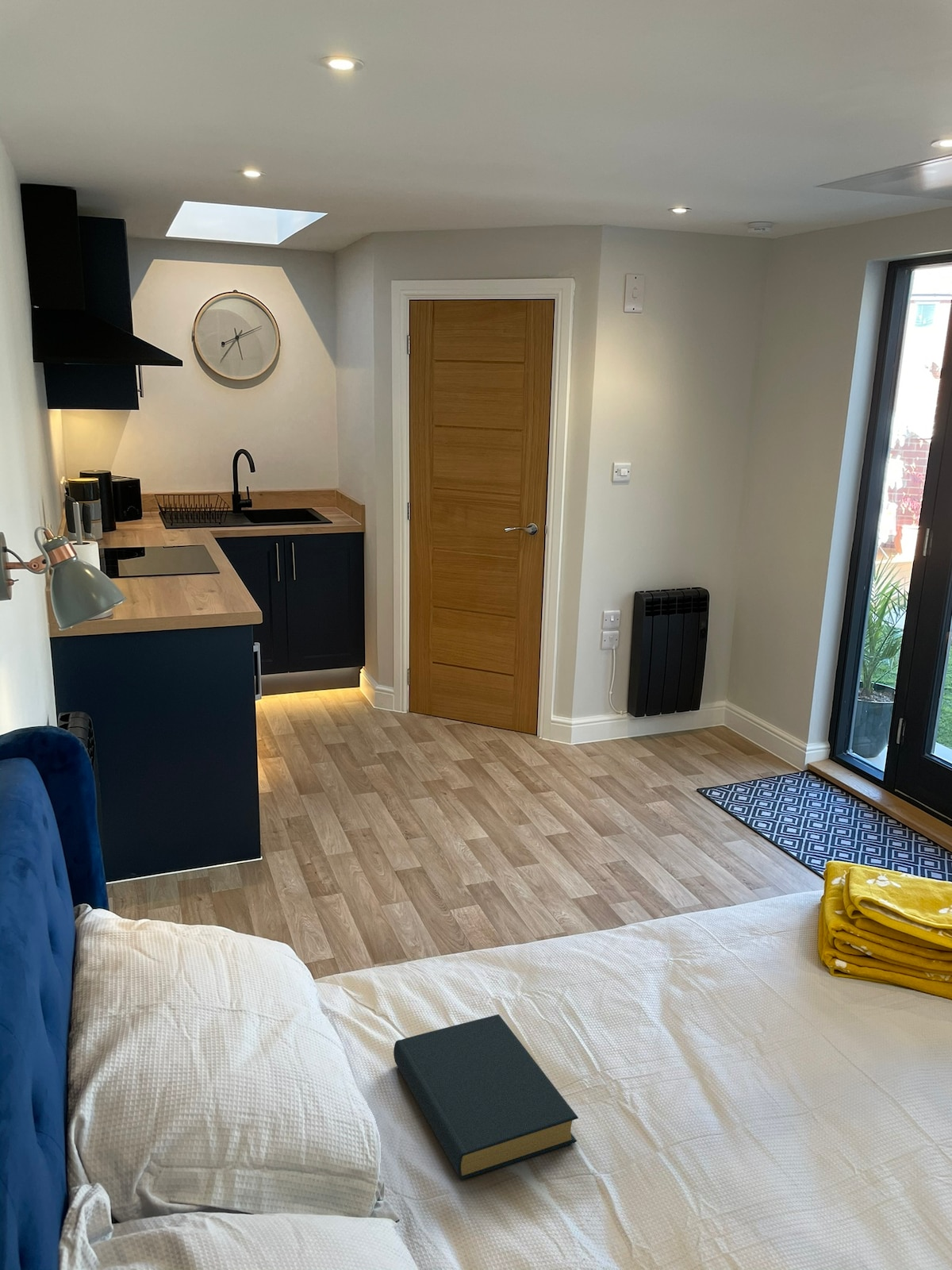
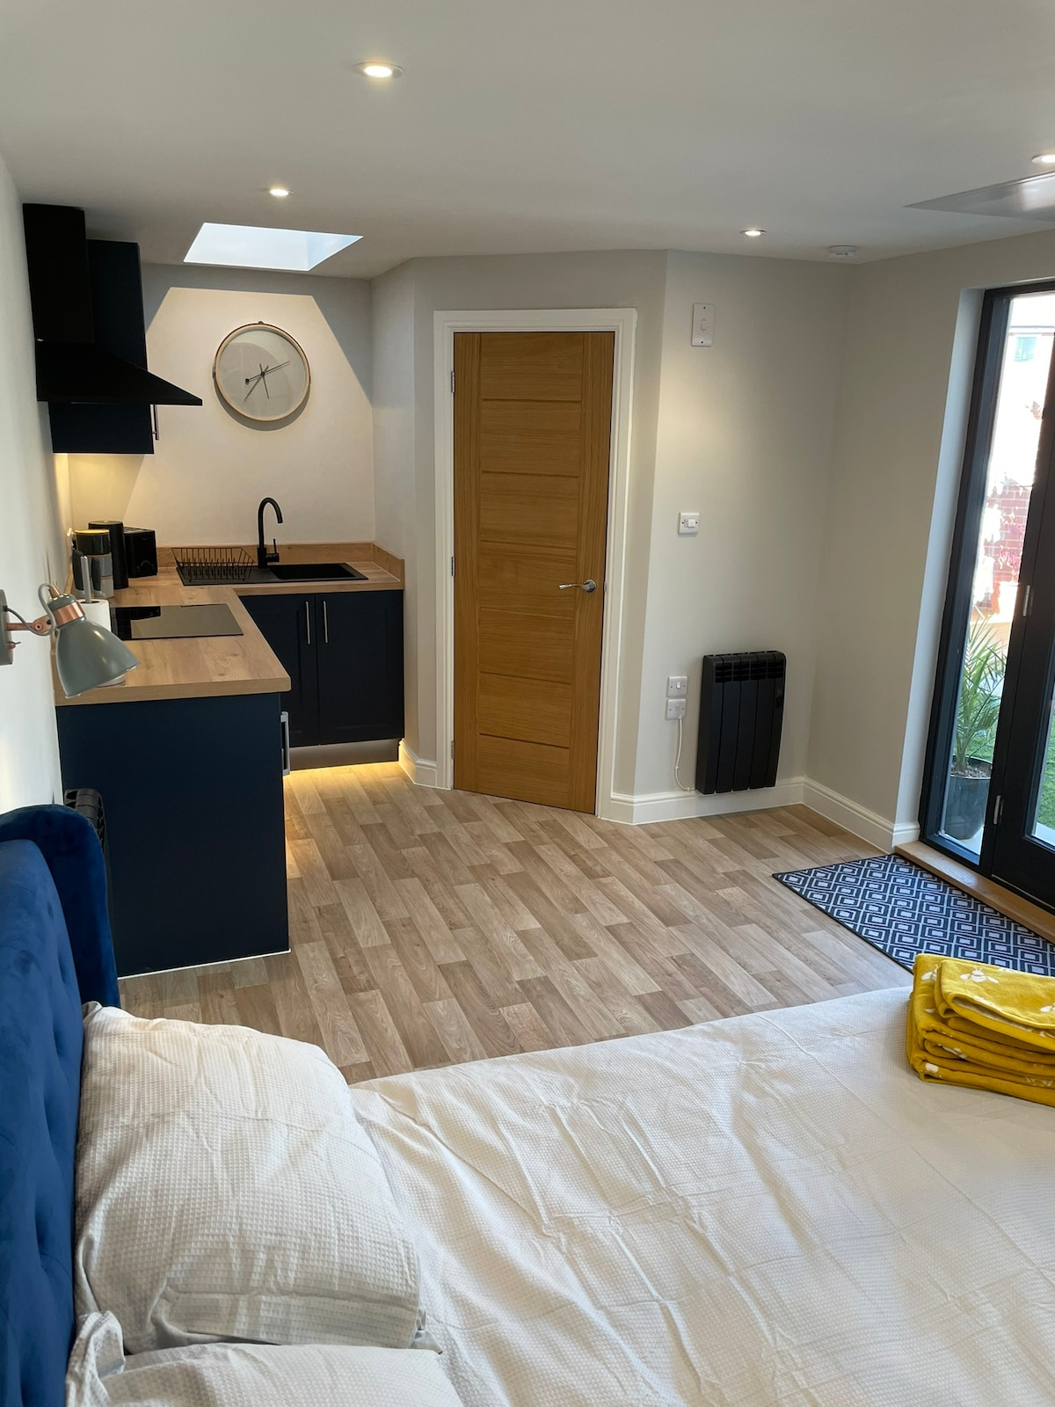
- hardback book [393,1014,579,1180]
